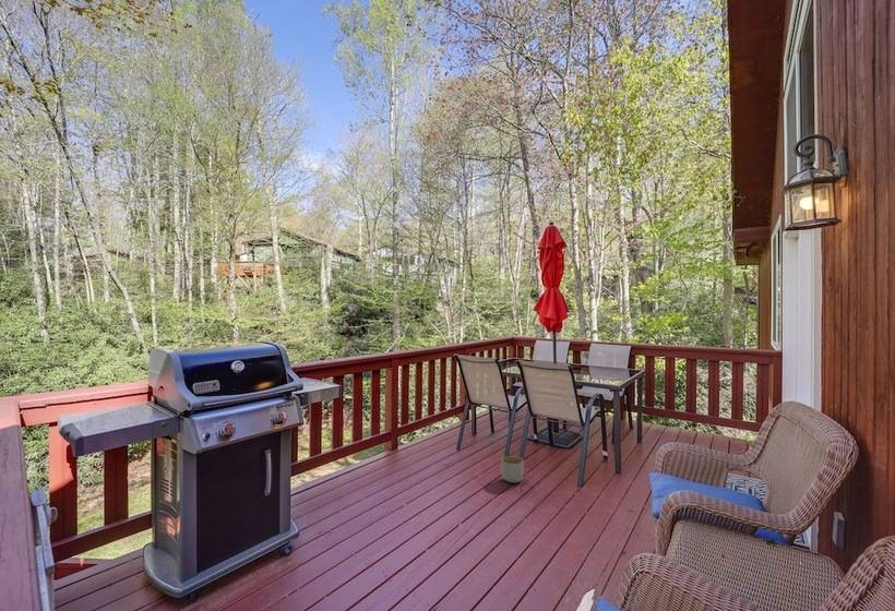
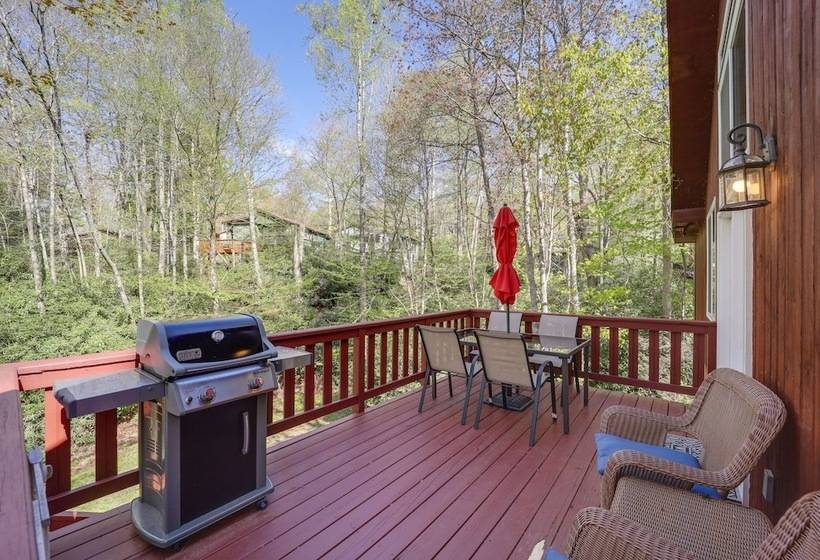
- planter [500,455,525,484]
